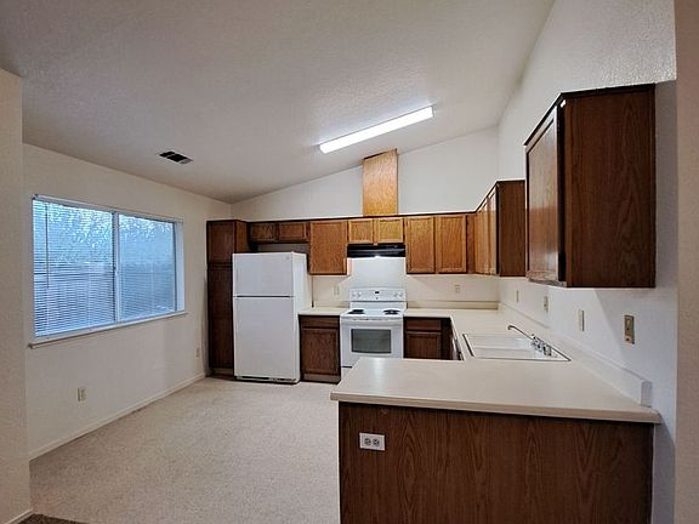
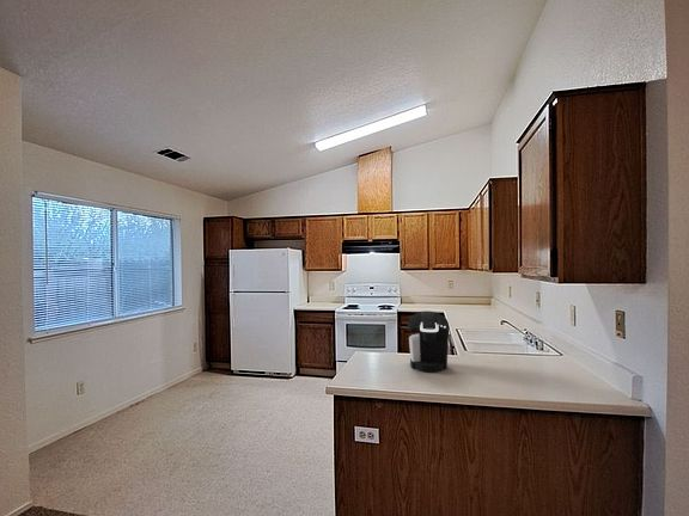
+ coffee maker [407,311,451,374]
